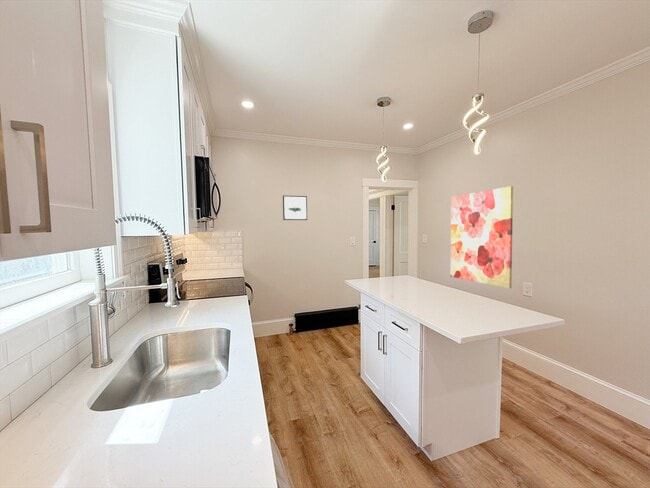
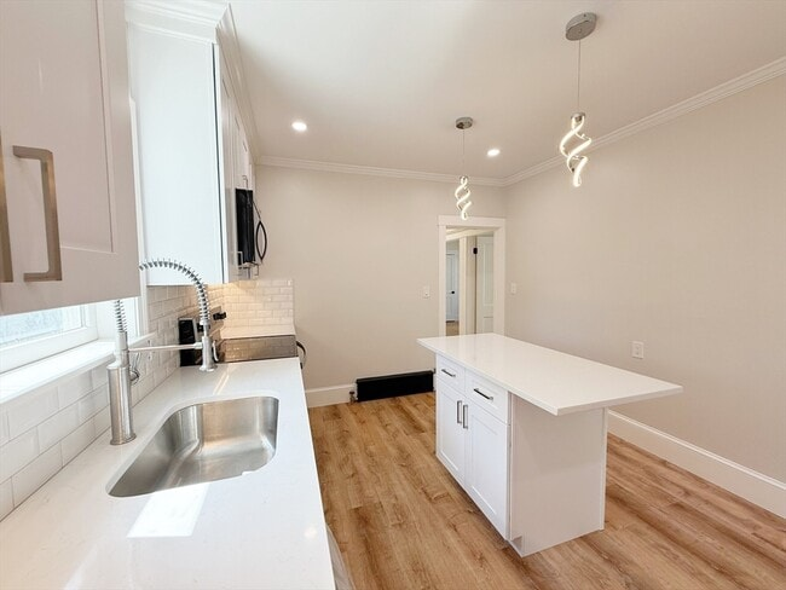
- wall art [450,185,514,289]
- wall art [282,194,308,221]
